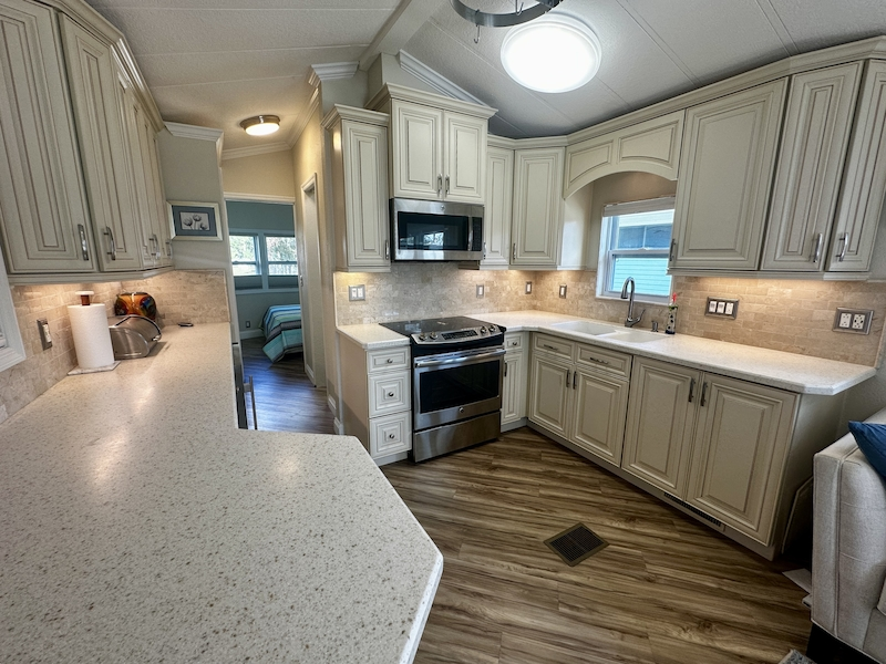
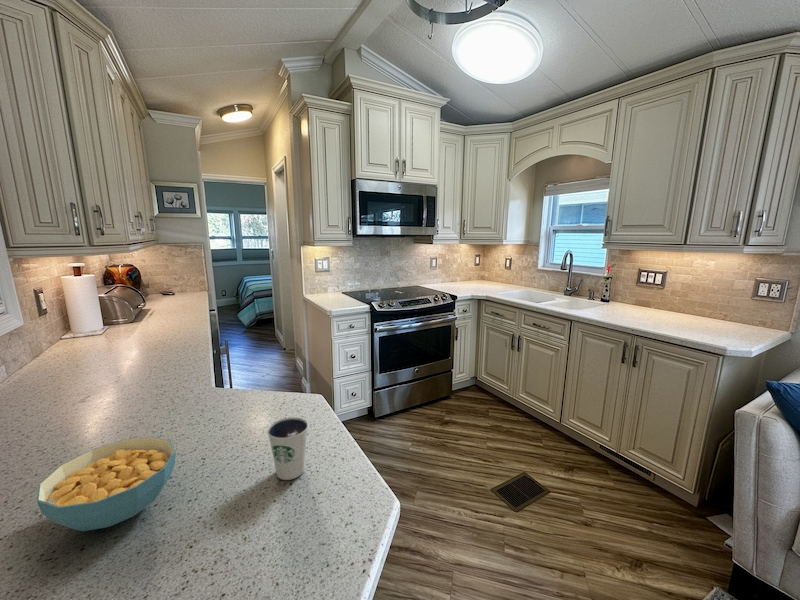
+ dixie cup [266,417,309,481]
+ cereal bowl [36,436,176,532]
